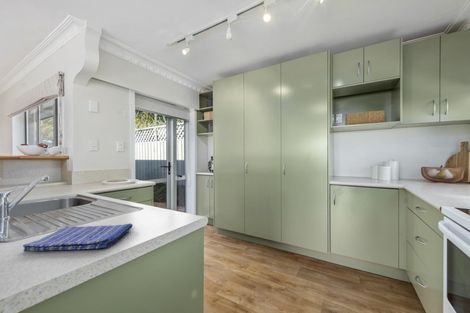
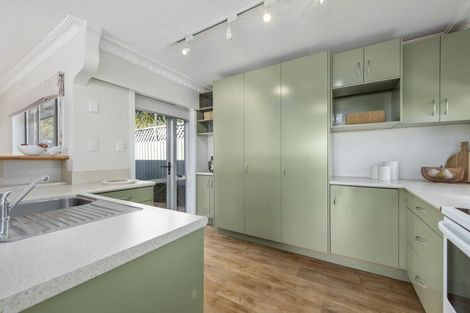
- dish towel [22,223,134,253]
